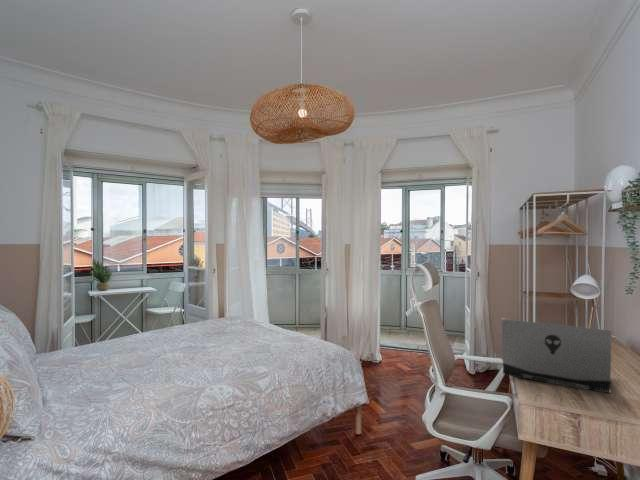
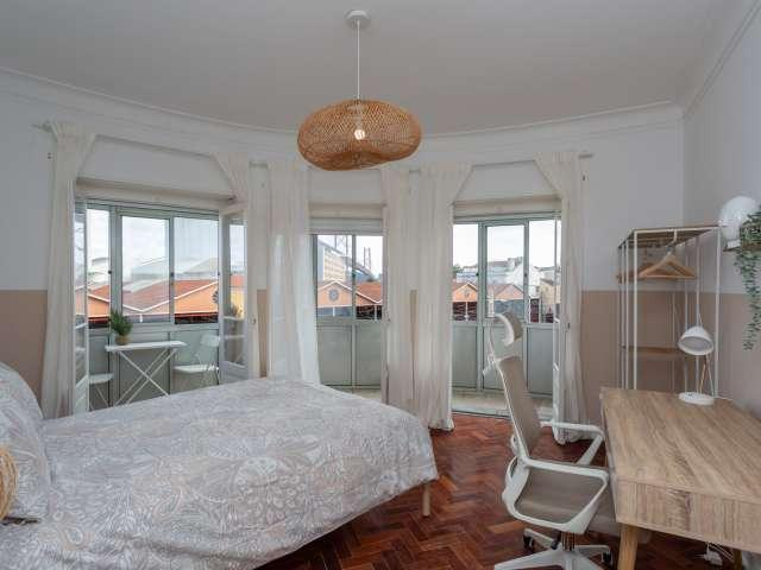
- laptop computer [501,318,612,394]
